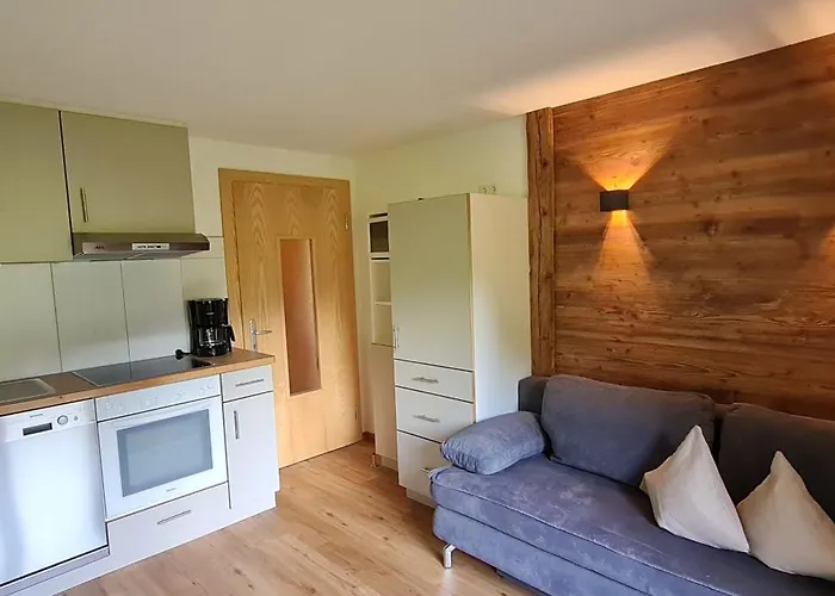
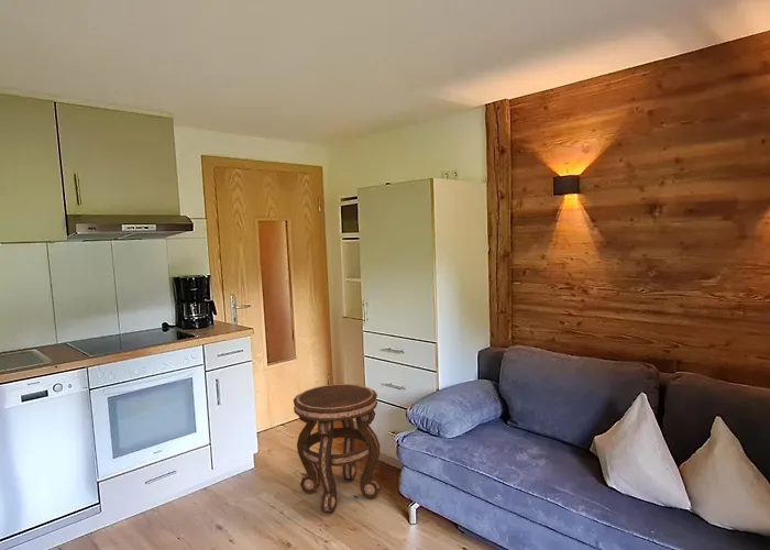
+ side table [293,383,382,514]
